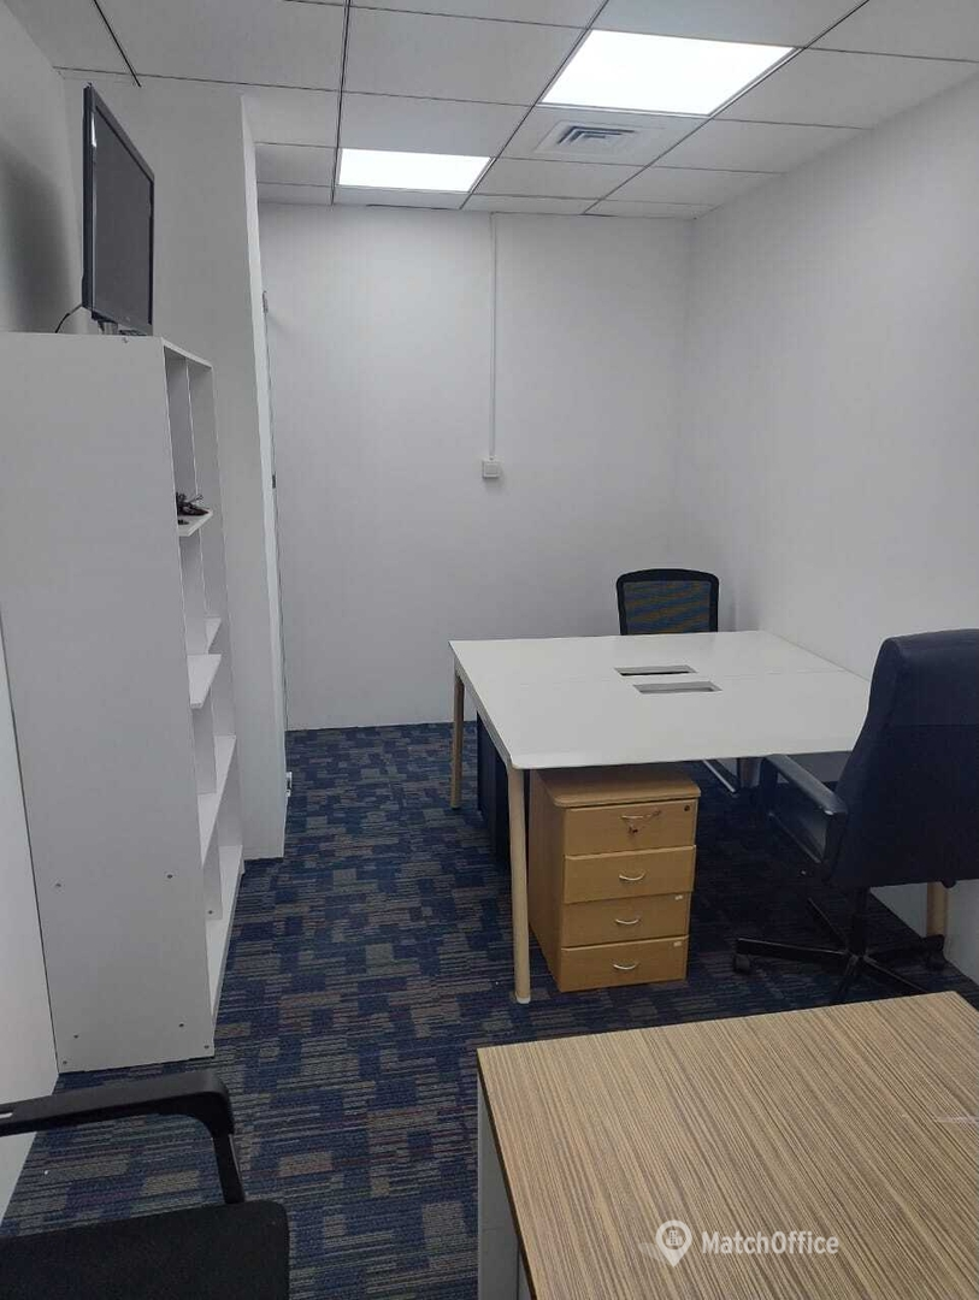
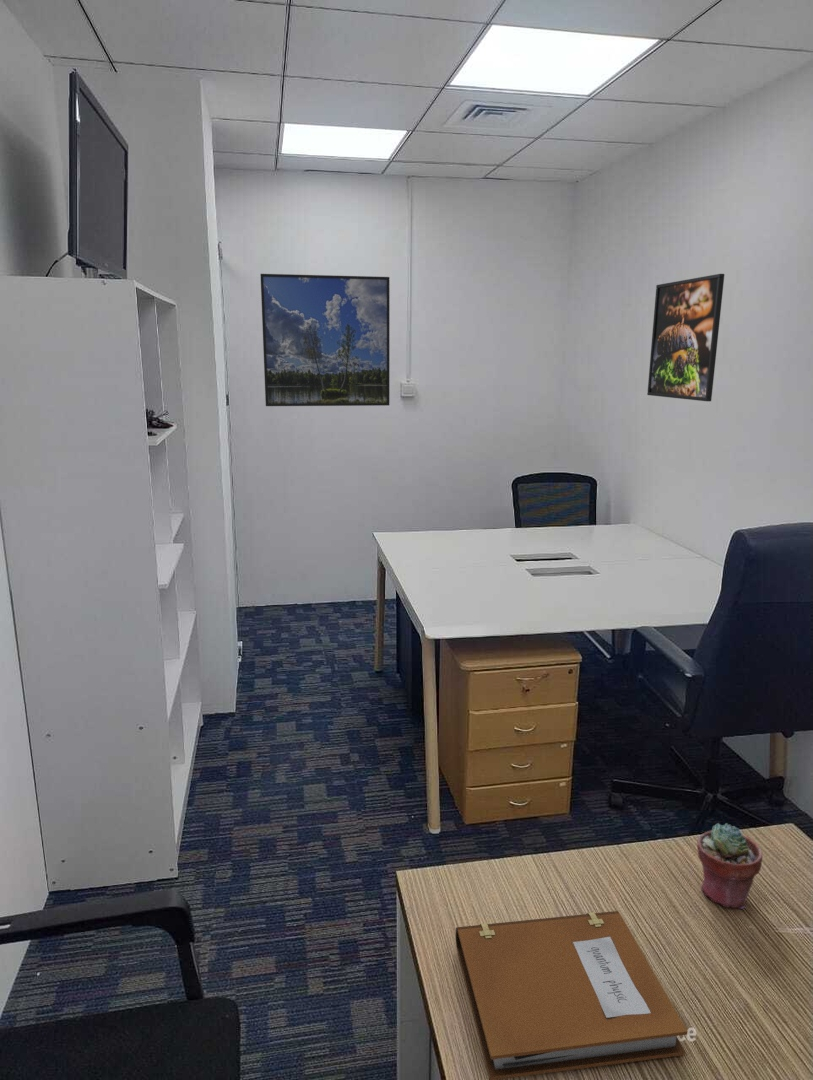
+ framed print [260,273,391,407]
+ notebook [455,910,689,1080]
+ potted succulent [696,822,763,910]
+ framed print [646,273,726,402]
